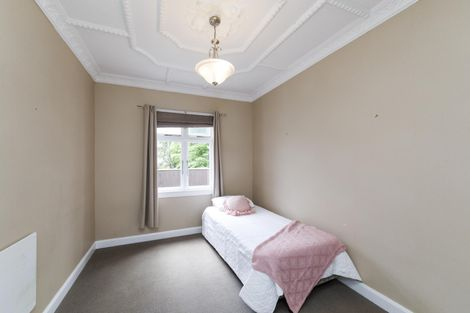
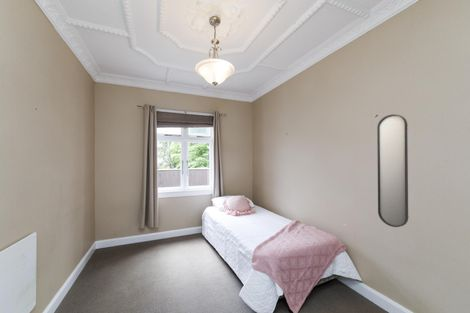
+ home mirror [376,113,409,228]
